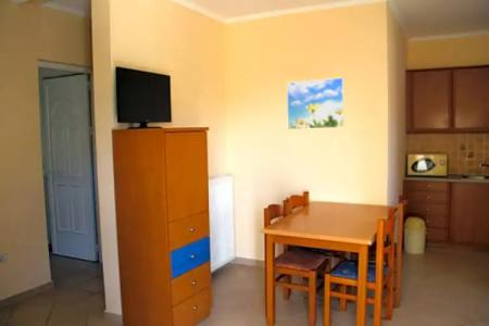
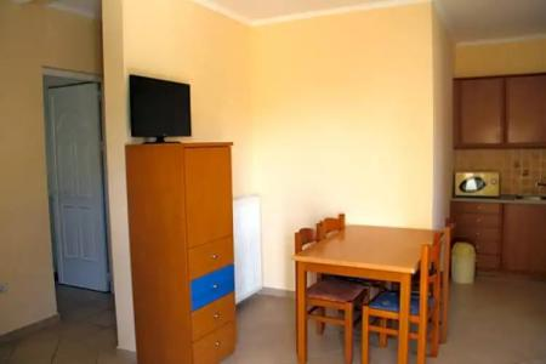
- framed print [286,76,346,130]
